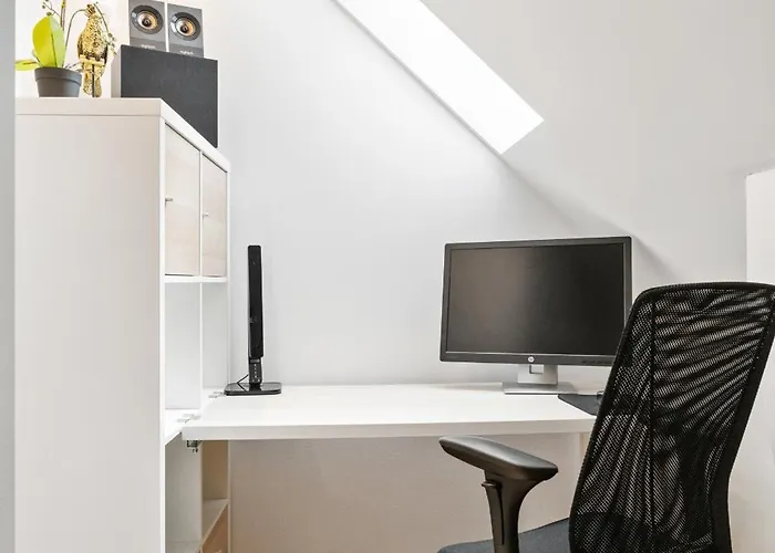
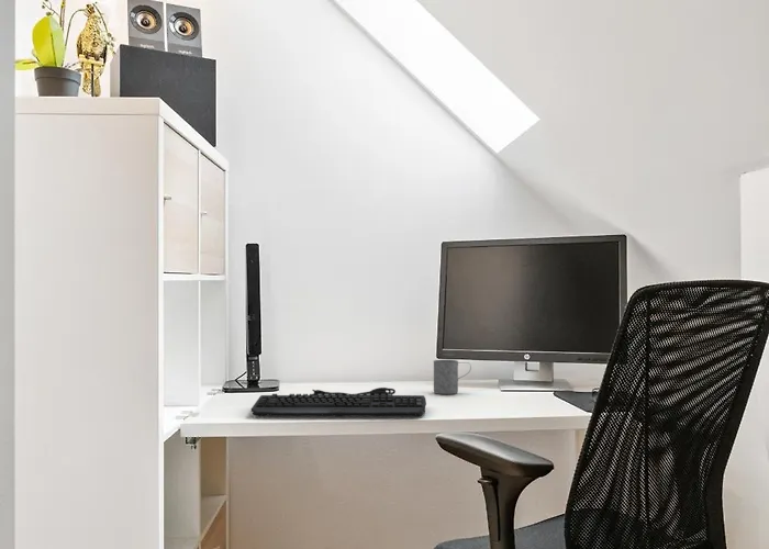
+ keyboard [250,386,427,417]
+ mug [433,359,472,395]
